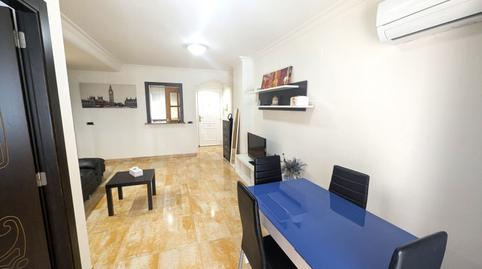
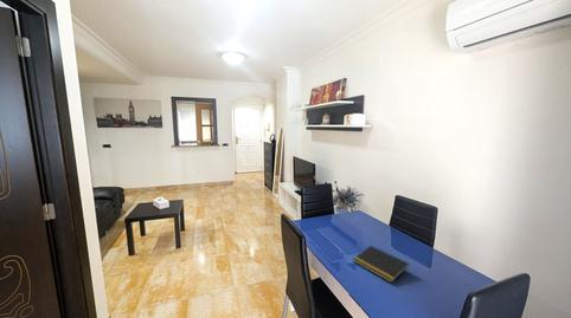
+ notepad [352,245,410,284]
